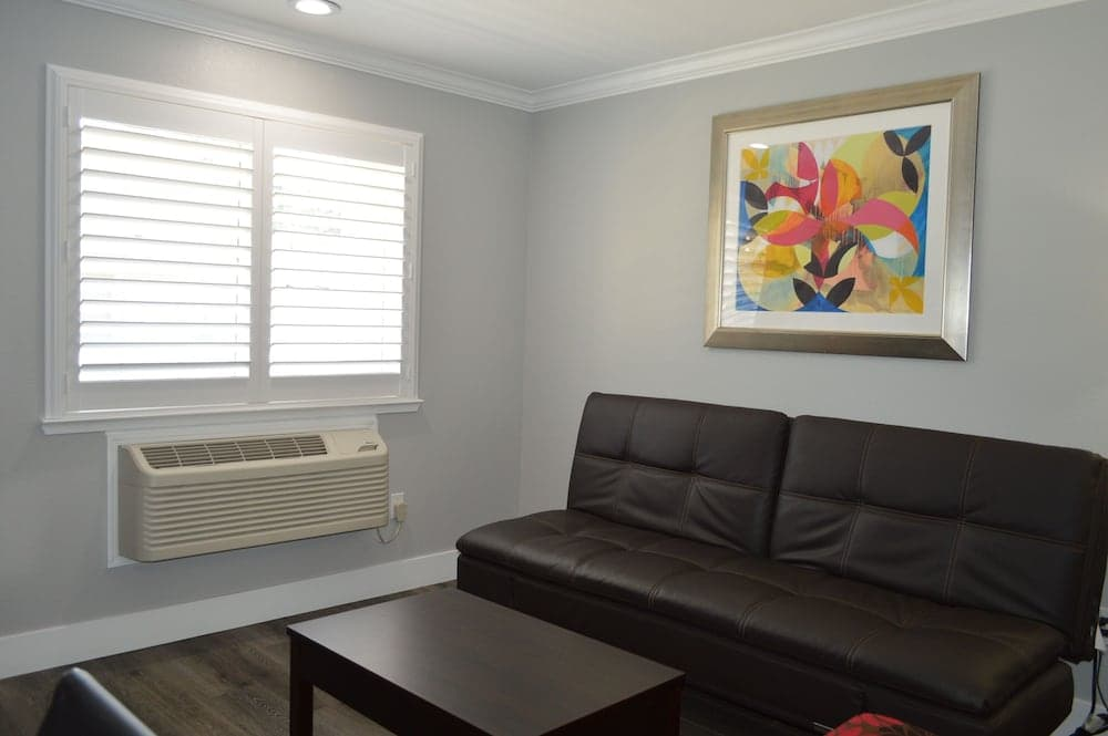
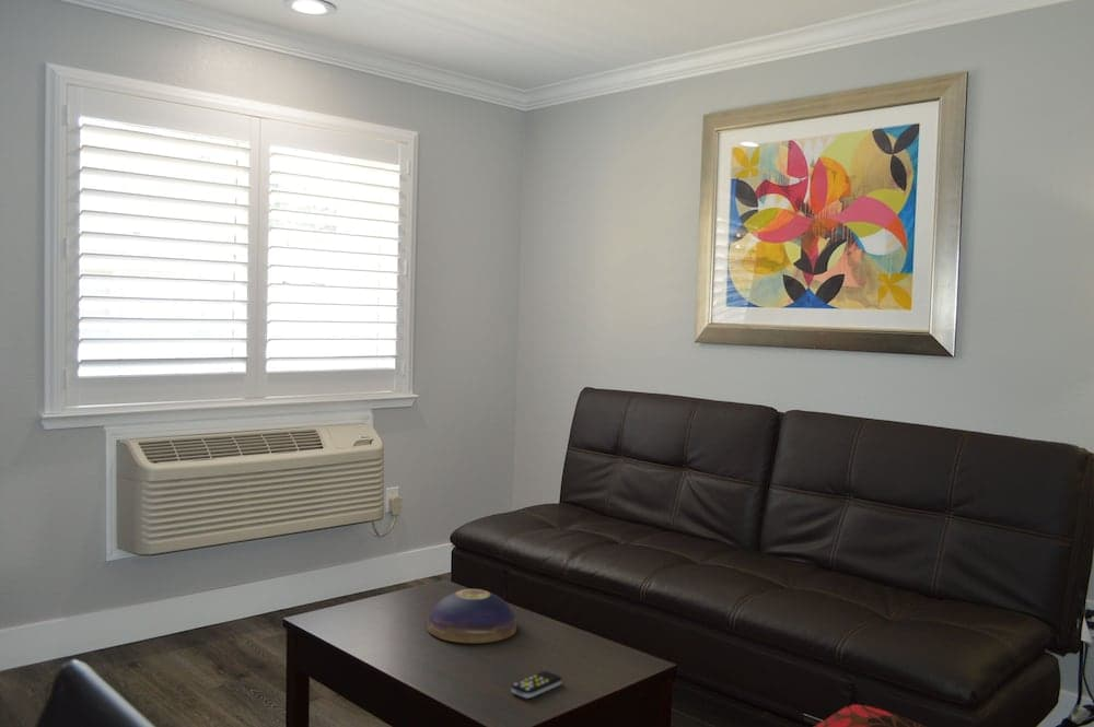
+ remote control [510,670,563,700]
+ decorative bowl [426,588,519,644]
